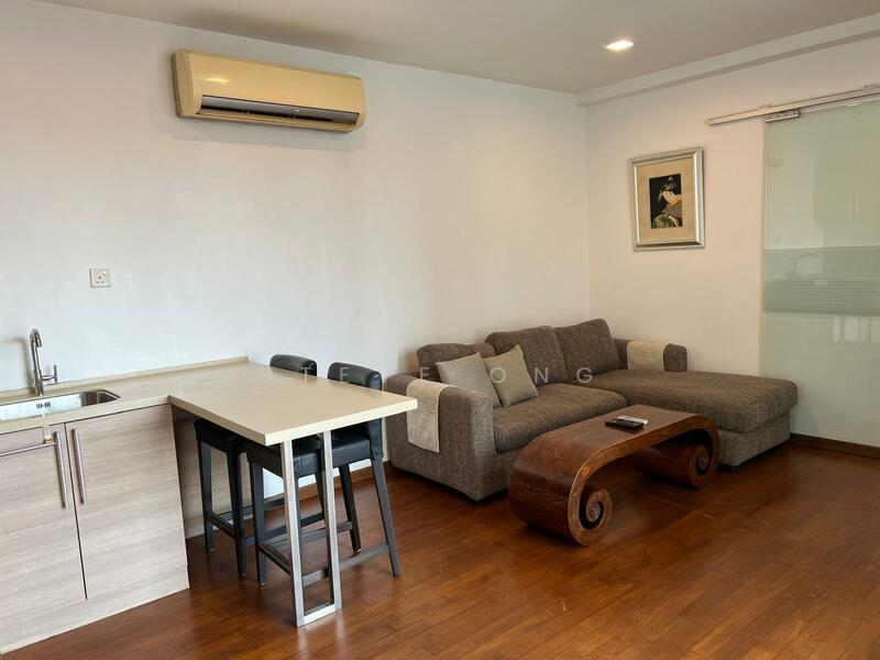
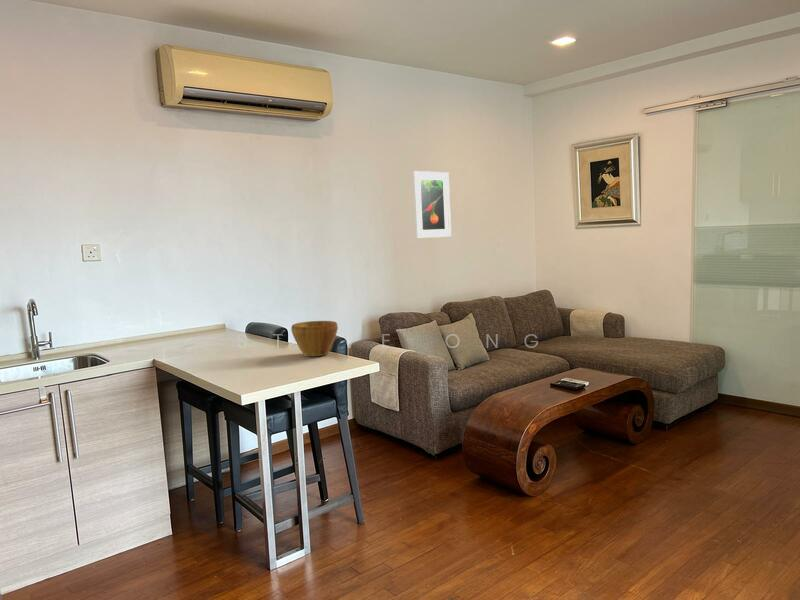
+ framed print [411,170,452,239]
+ bowl [290,320,339,358]
